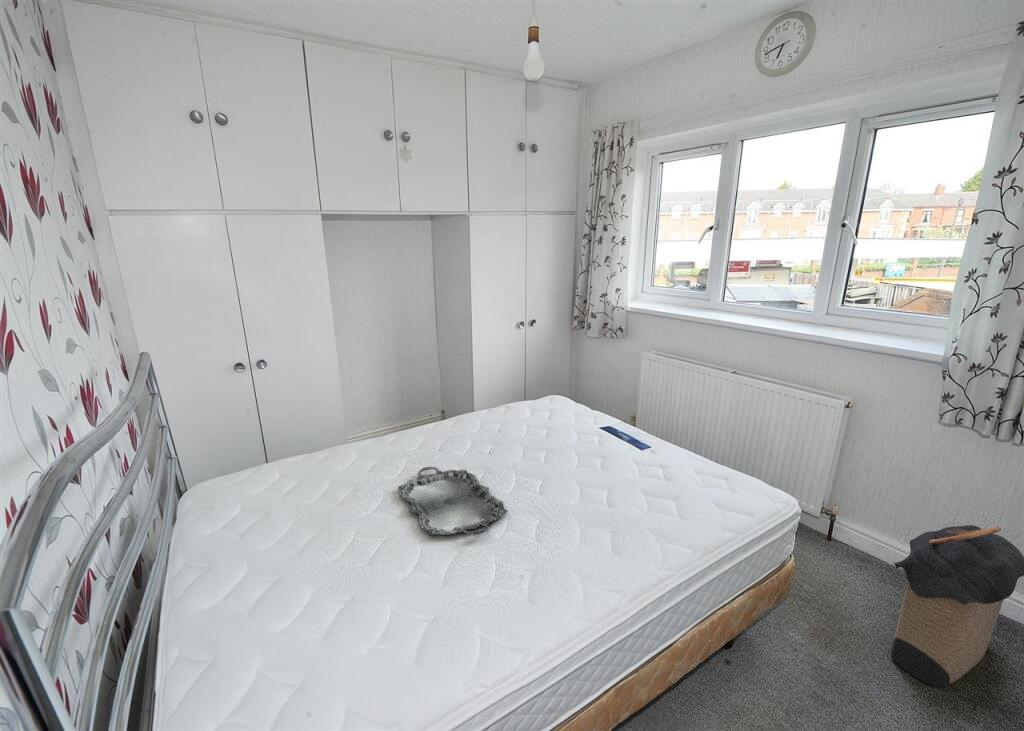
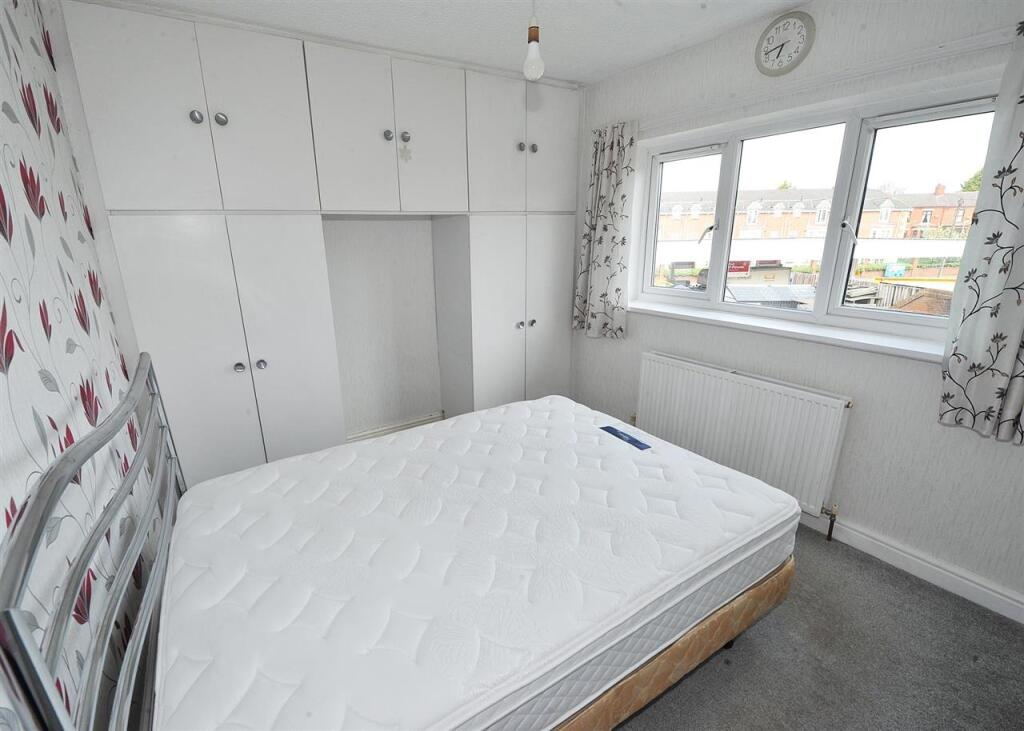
- serving tray [397,466,509,536]
- laundry hamper [890,524,1024,687]
